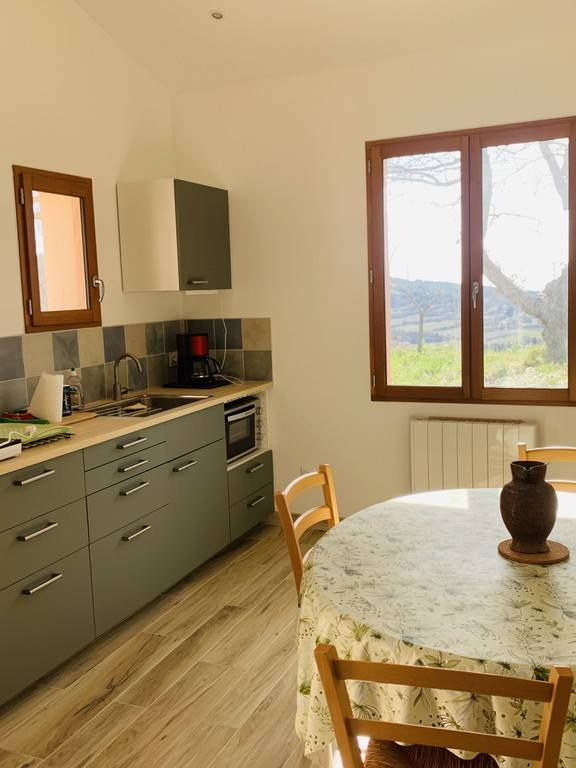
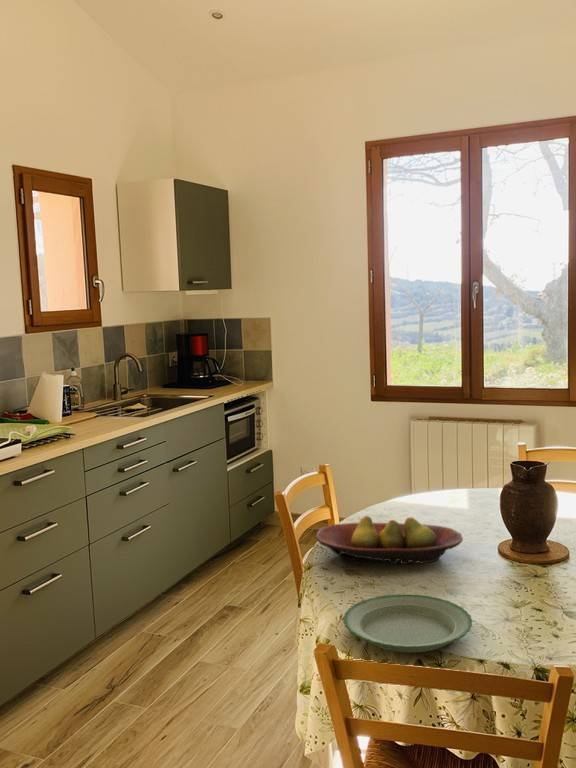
+ fruit bowl [315,515,464,565]
+ plate [342,593,473,654]
